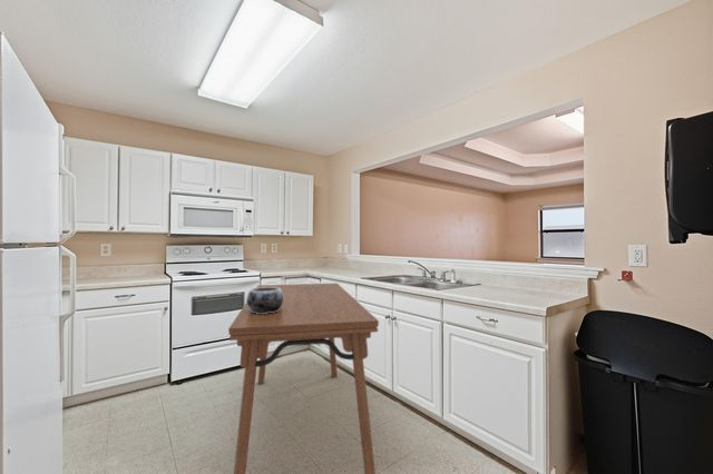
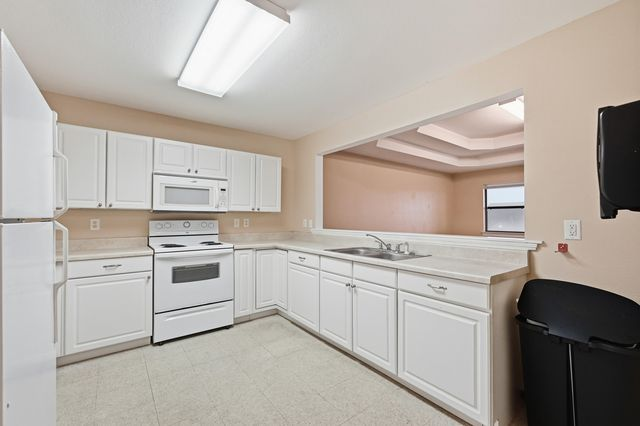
- dining table [227,282,380,474]
- decorative bowl [245,287,284,314]
